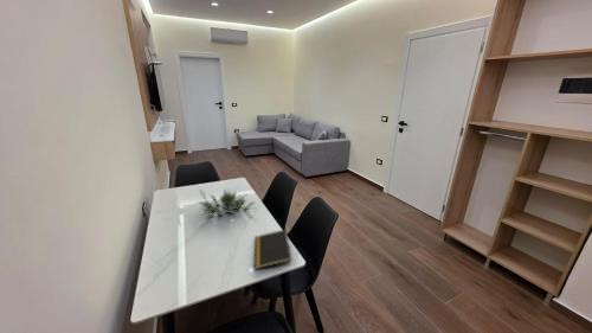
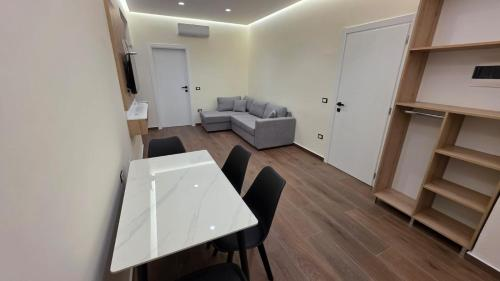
- plant [195,186,256,217]
- notepad [253,229,292,270]
